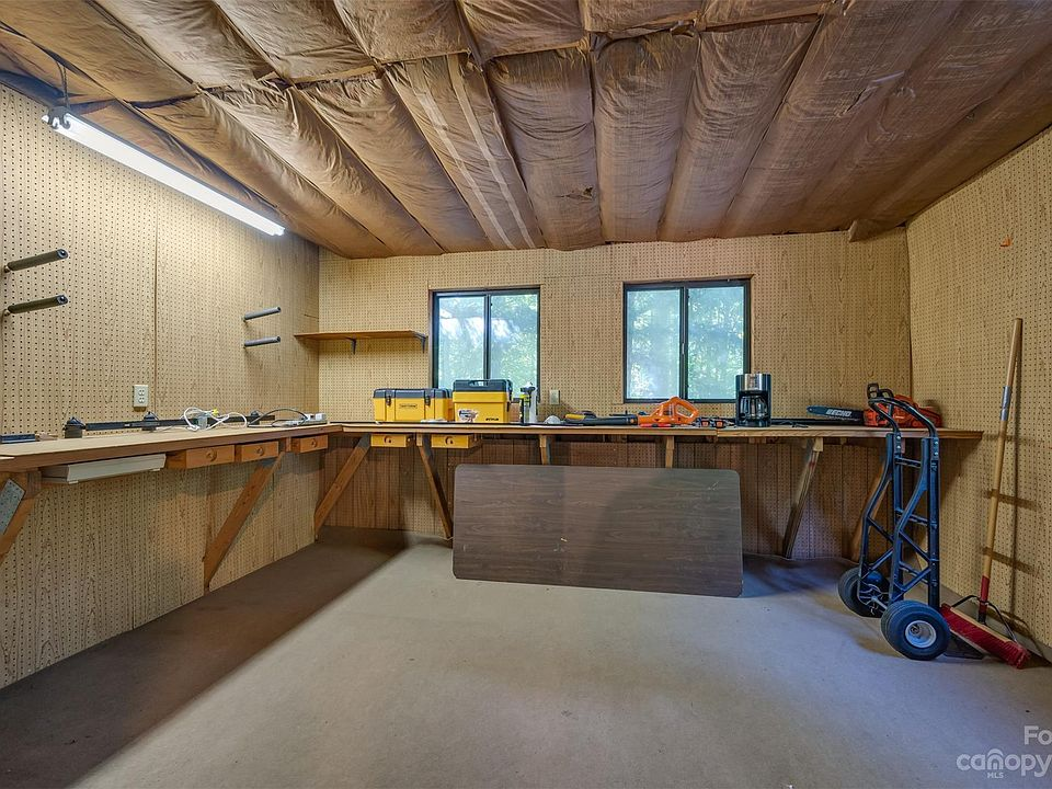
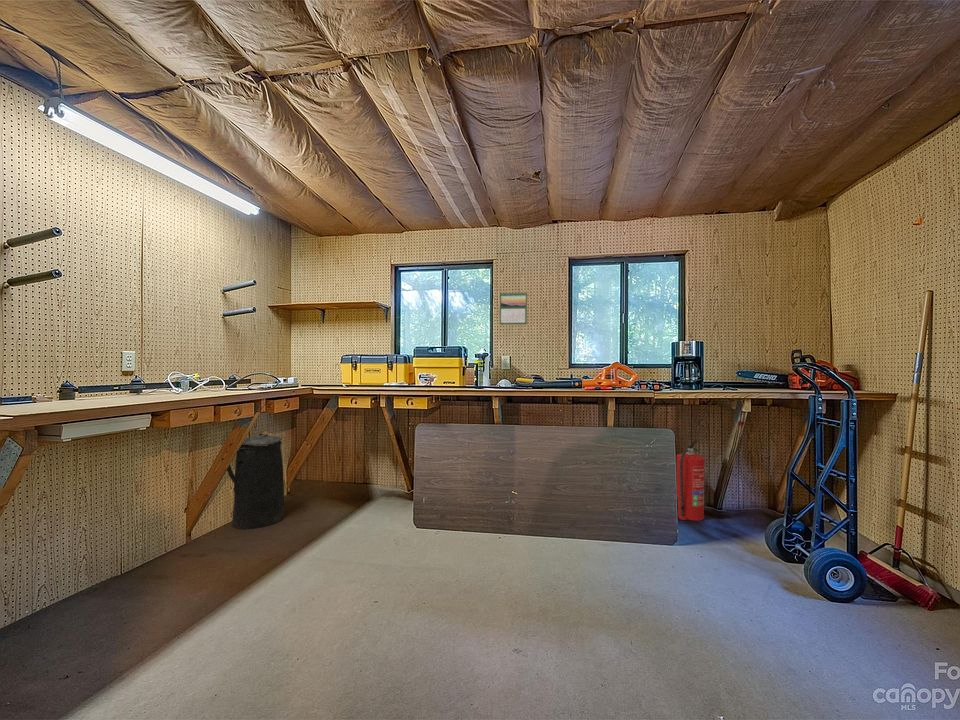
+ calendar [499,290,528,325]
+ fire extinguisher [676,439,706,522]
+ trash can [226,432,285,530]
